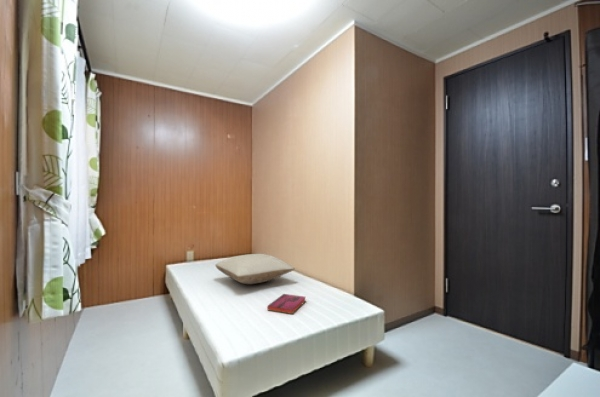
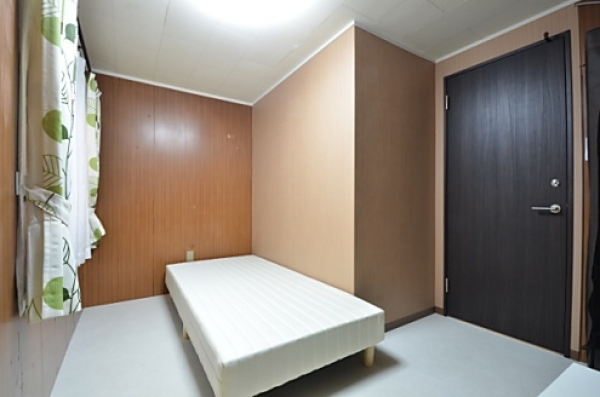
- pillow [214,253,296,285]
- hardback book [266,293,307,315]
